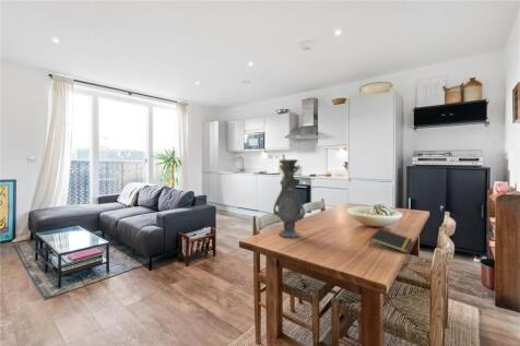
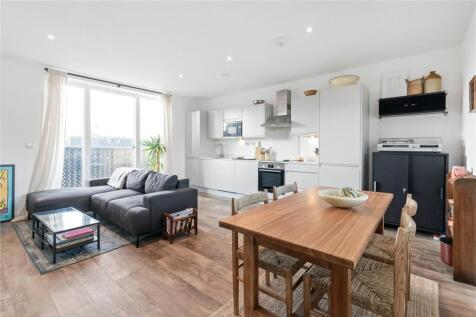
- vase [272,158,306,238]
- notepad [368,228,413,253]
